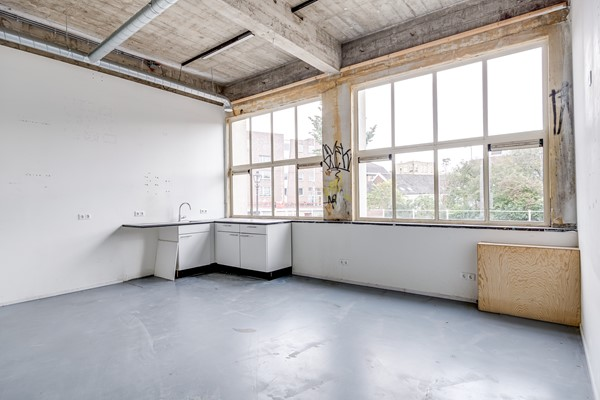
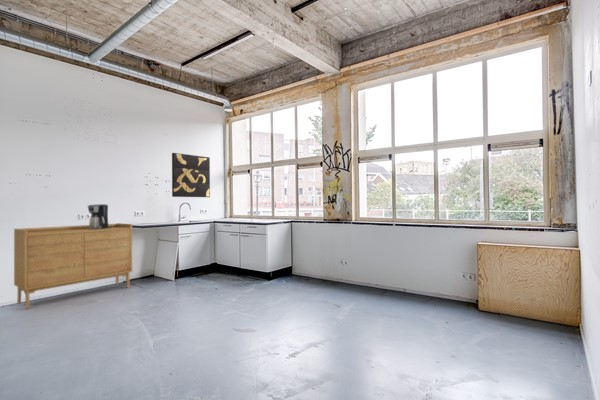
+ coffee maker [87,203,112,229]
+ wall art [171,152,211,198]
+ sideboard [13,222,133,310]
